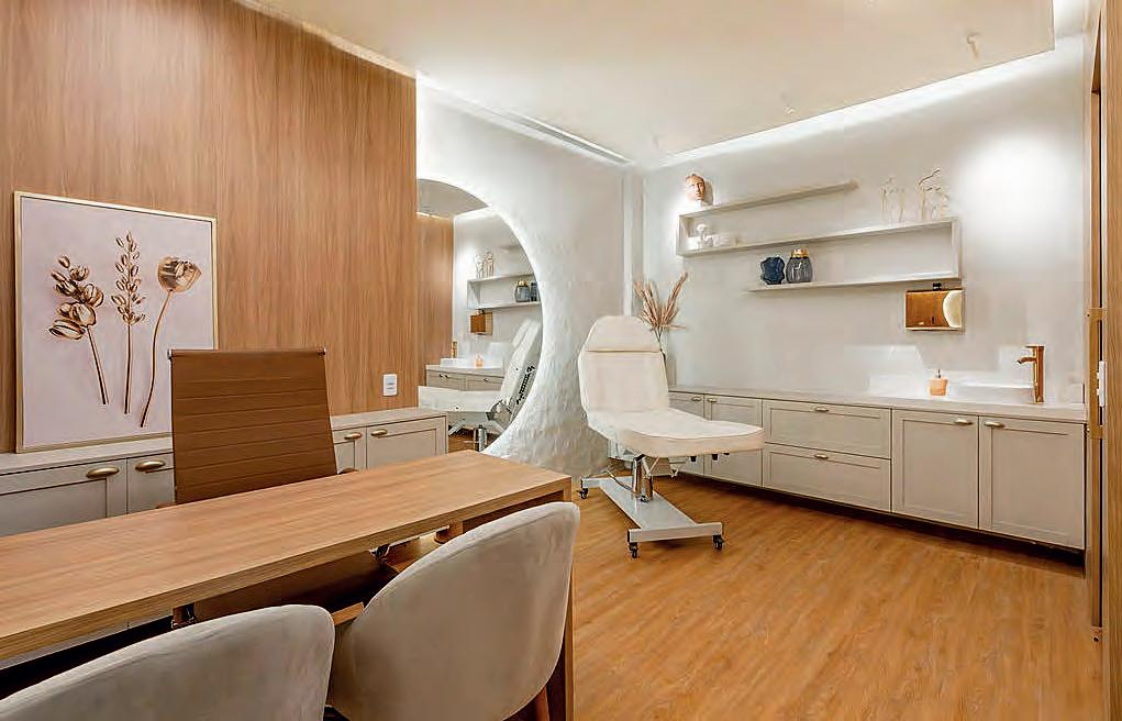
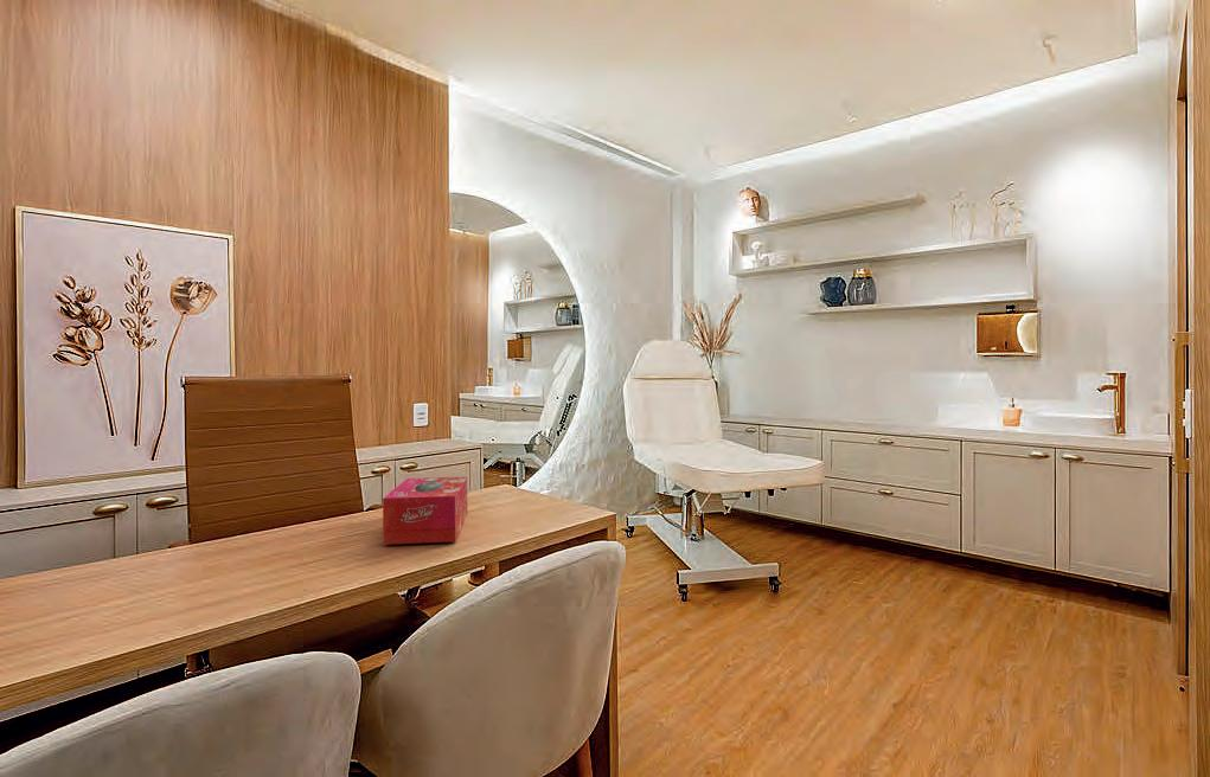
+ tissue box [382,476,468,546]
